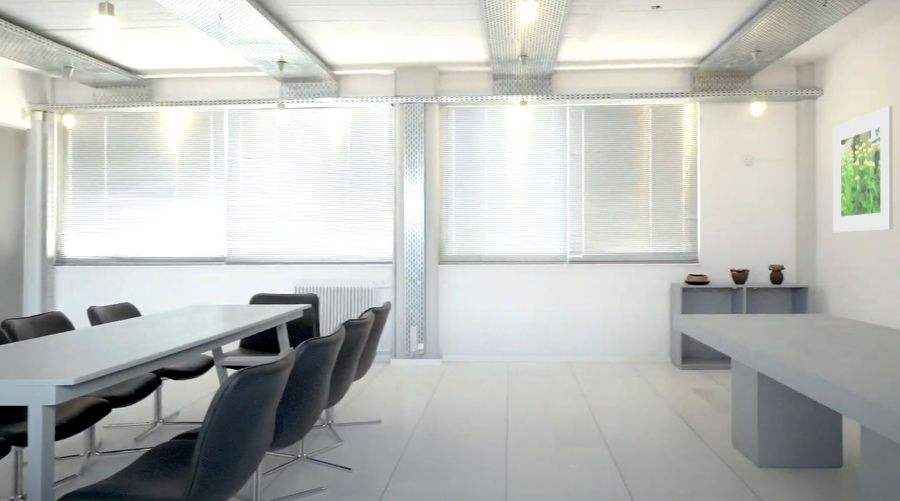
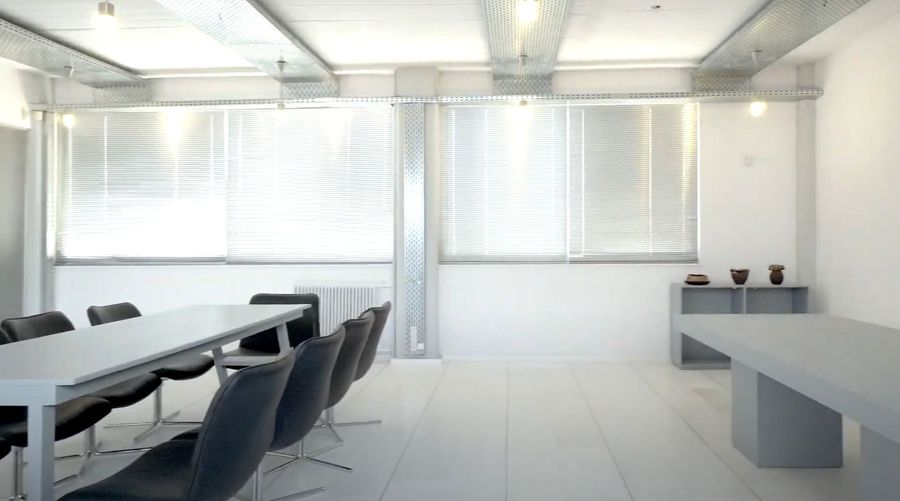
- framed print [832,105,893,233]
